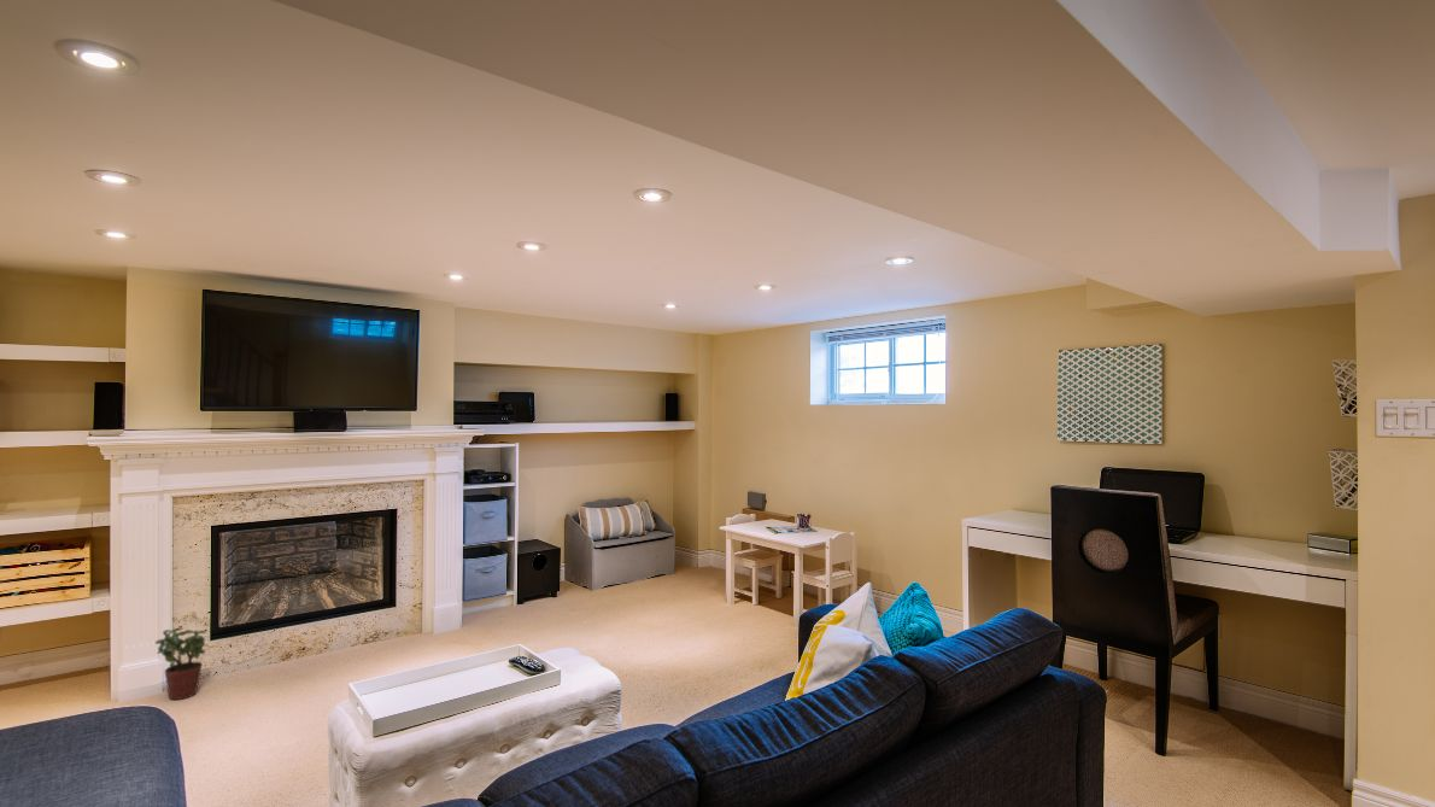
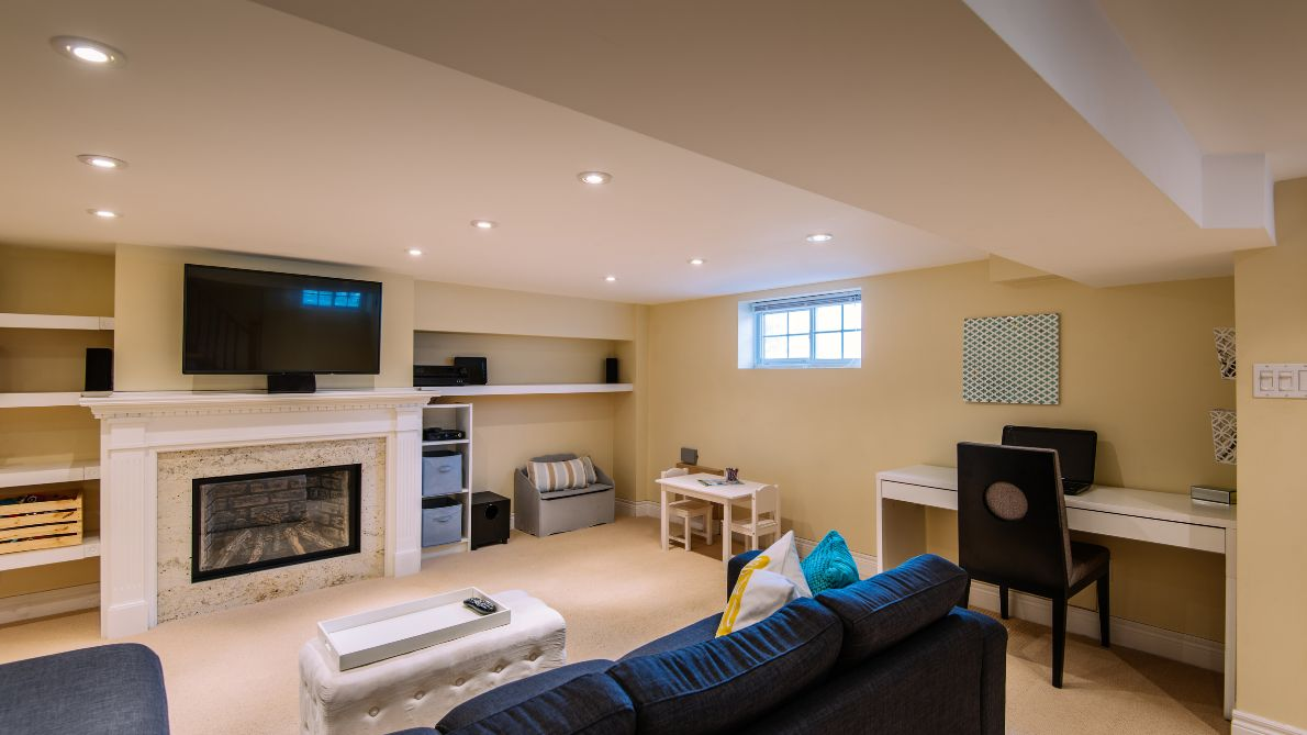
- potted plant [154,626,211,701]
